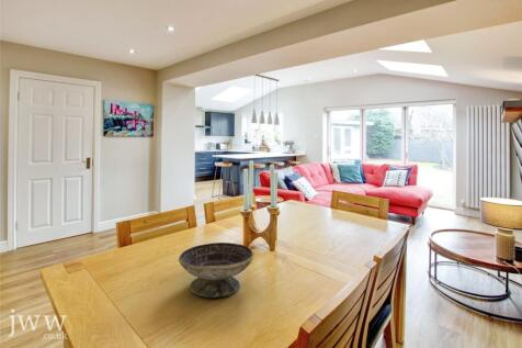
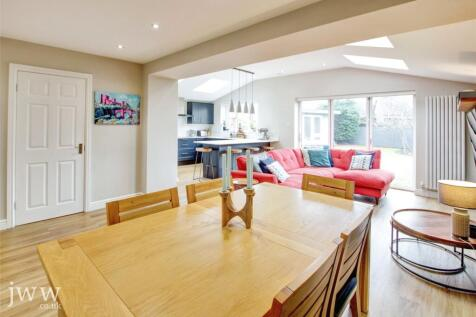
- decorative bowl [178,242,254,299]
